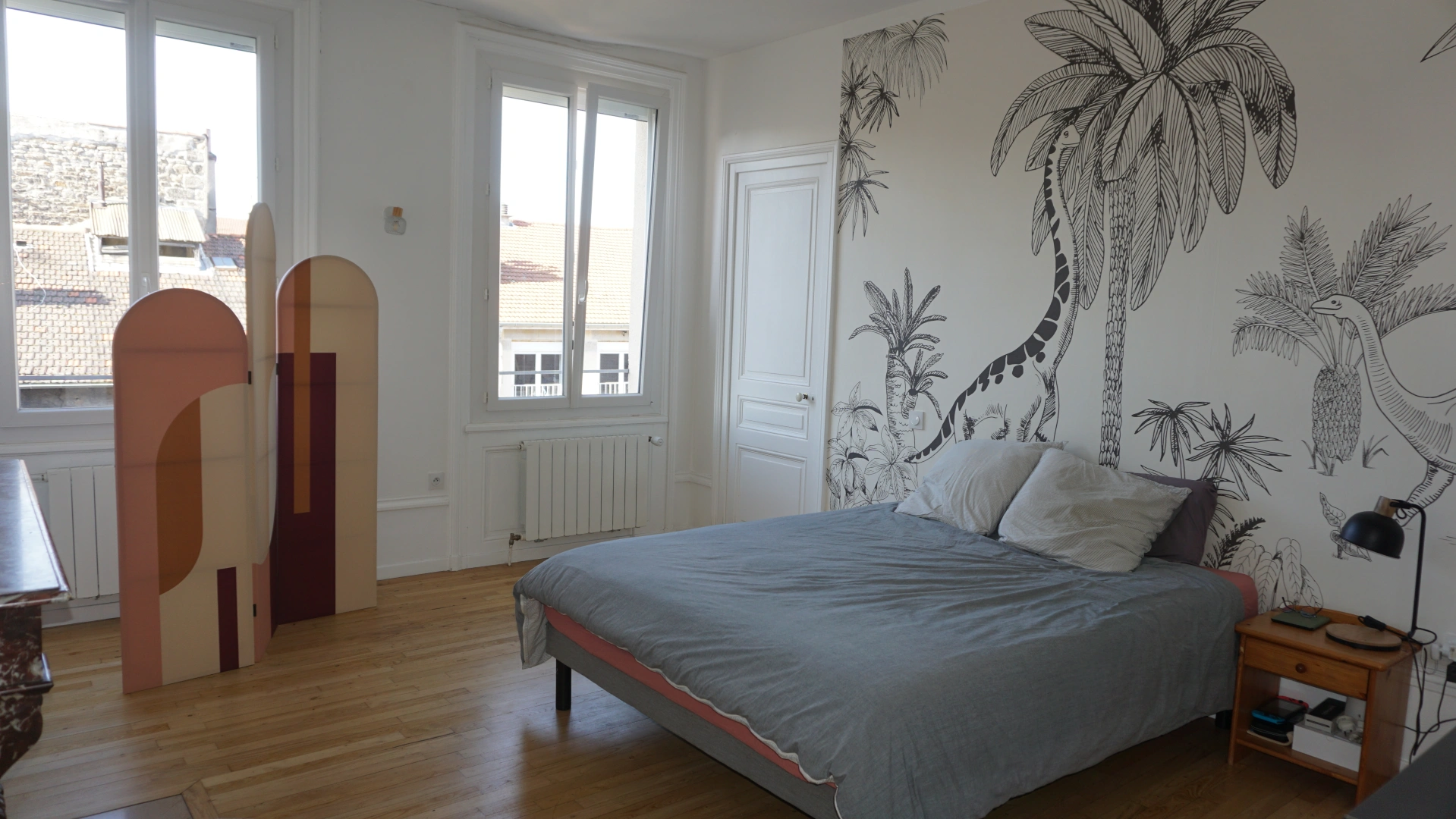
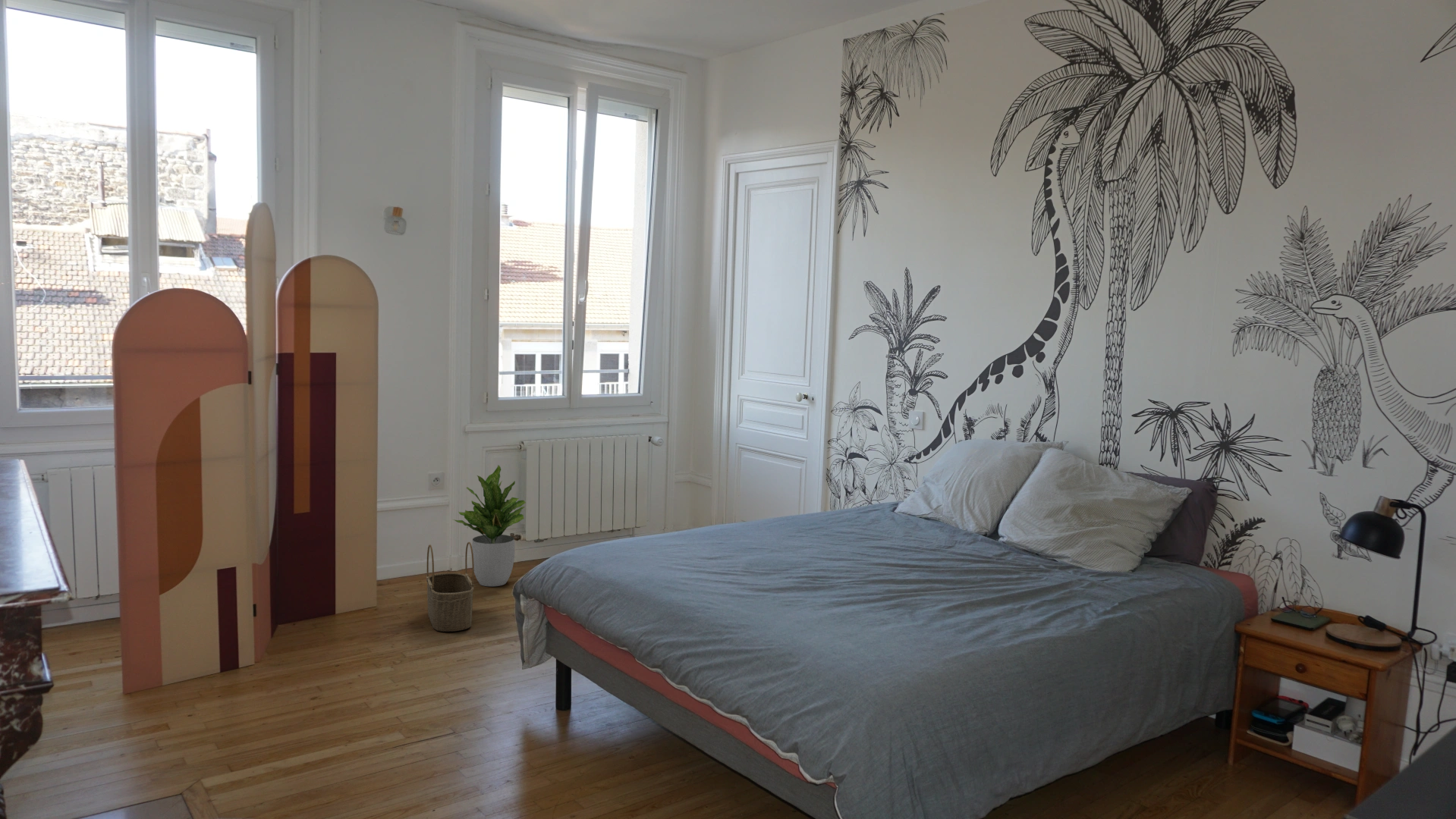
+ potted plant [453,465,527,587]
+ wicker basket [426,541,475,632]
